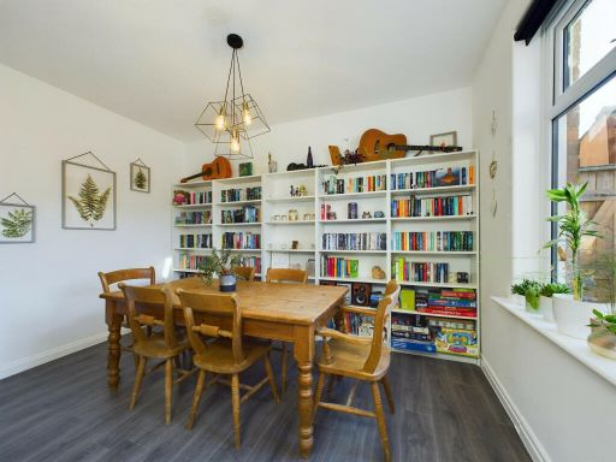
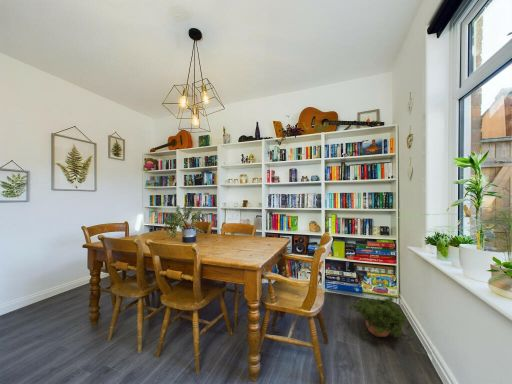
+ potted plant [346,295,416,339]
